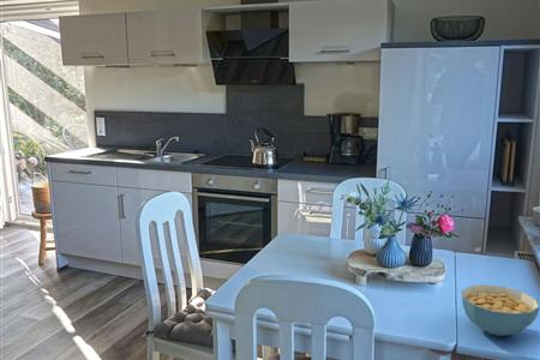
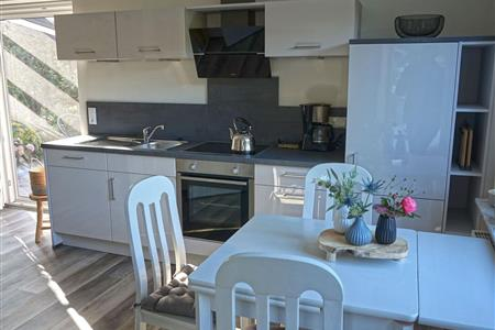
- cereal bowl [461,283,540,337]
